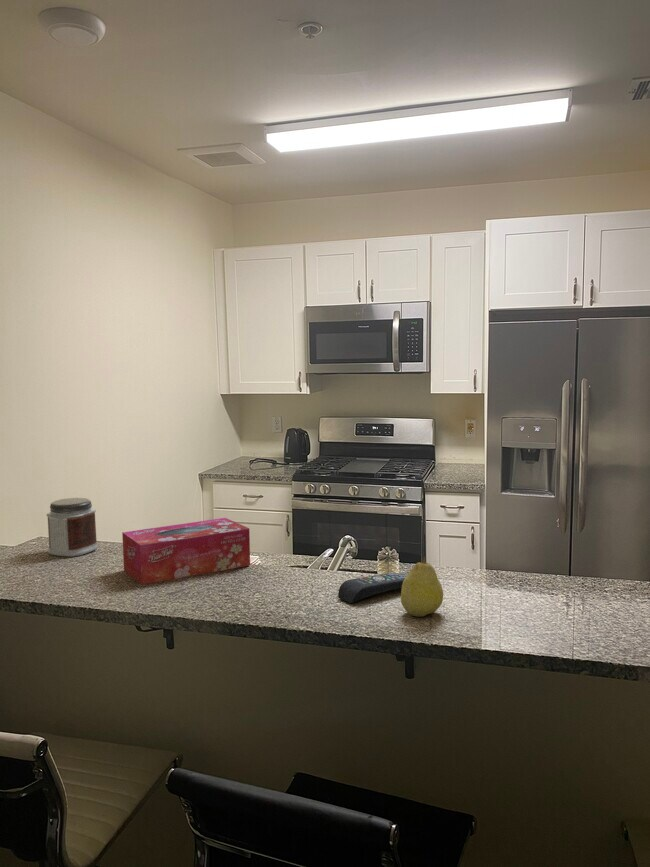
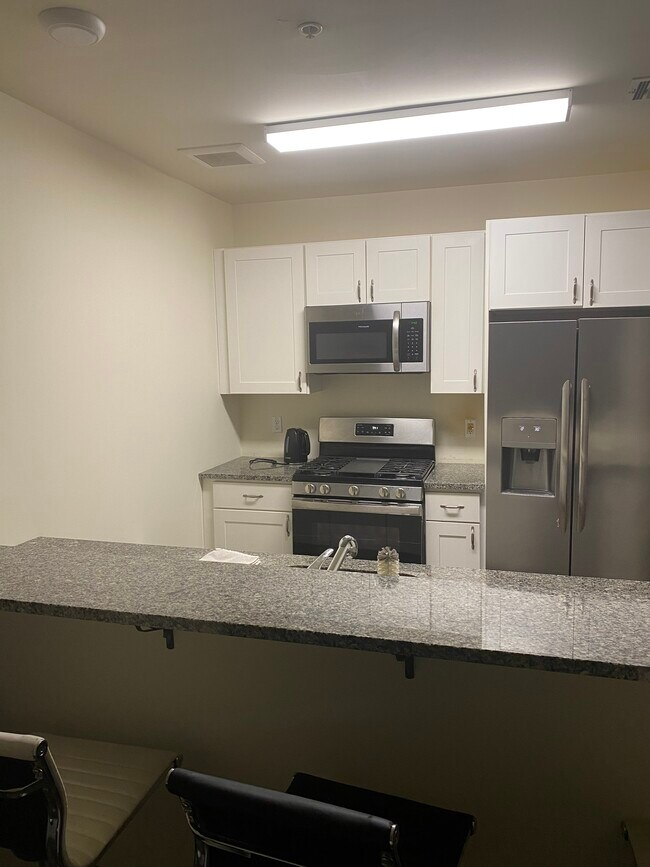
- remote control [337,571,410,604]
- tissue box [121,517,251,585]
- fruit [400,556,444,618]
- jar [46,497,99,558]
